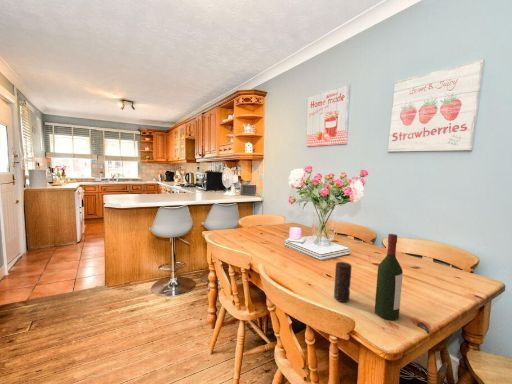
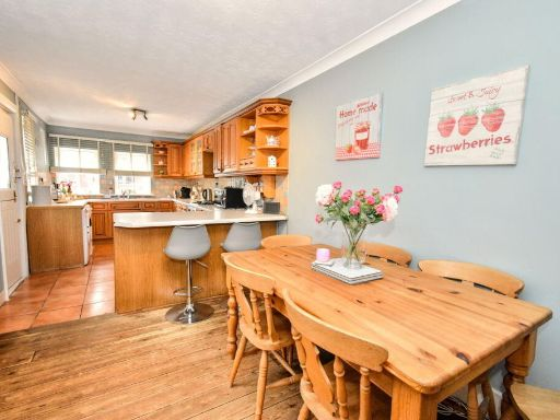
- wine bottle [374,233,404,321]
- candle [333,261,353,303]
